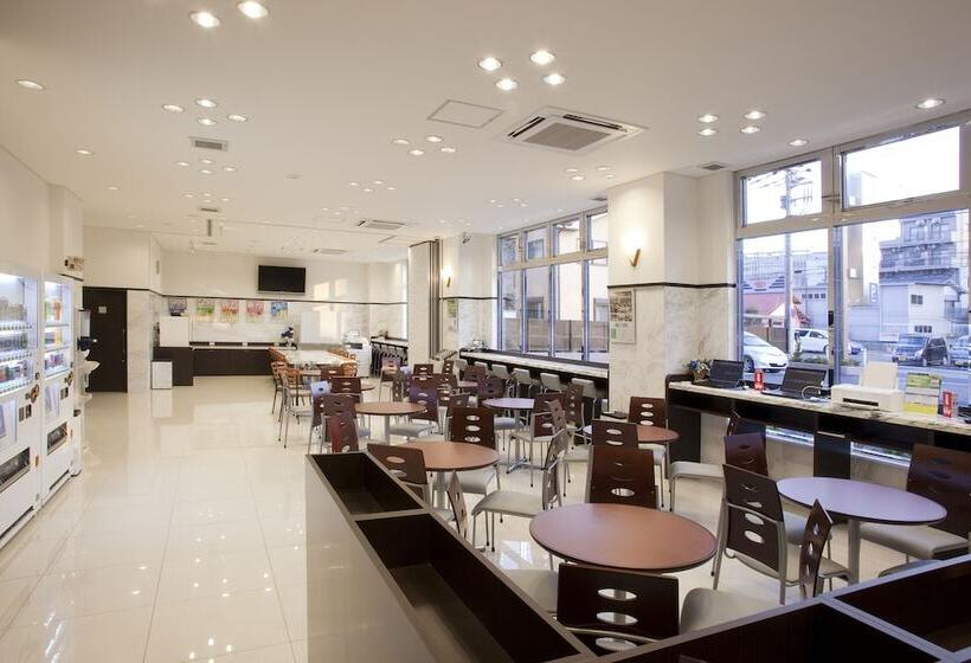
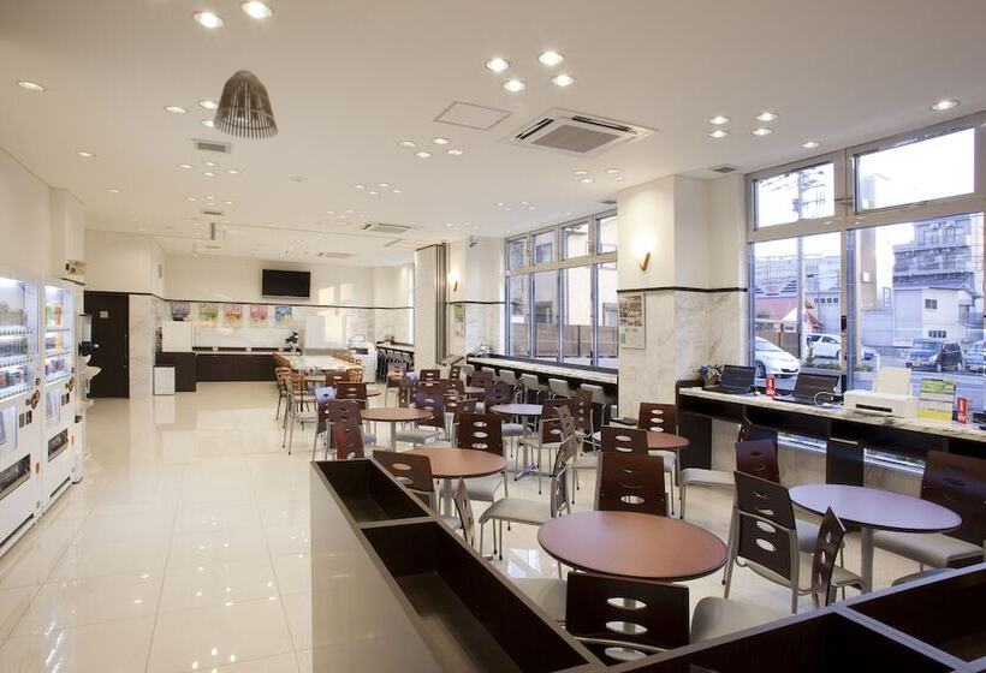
+ lamp shade [212,69,279,141]
